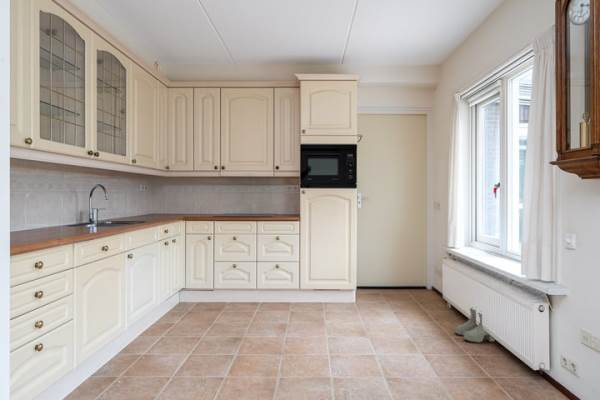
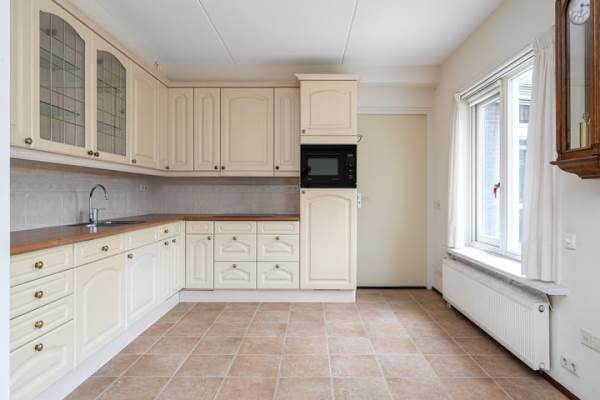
- boots [454,307,496,344]
